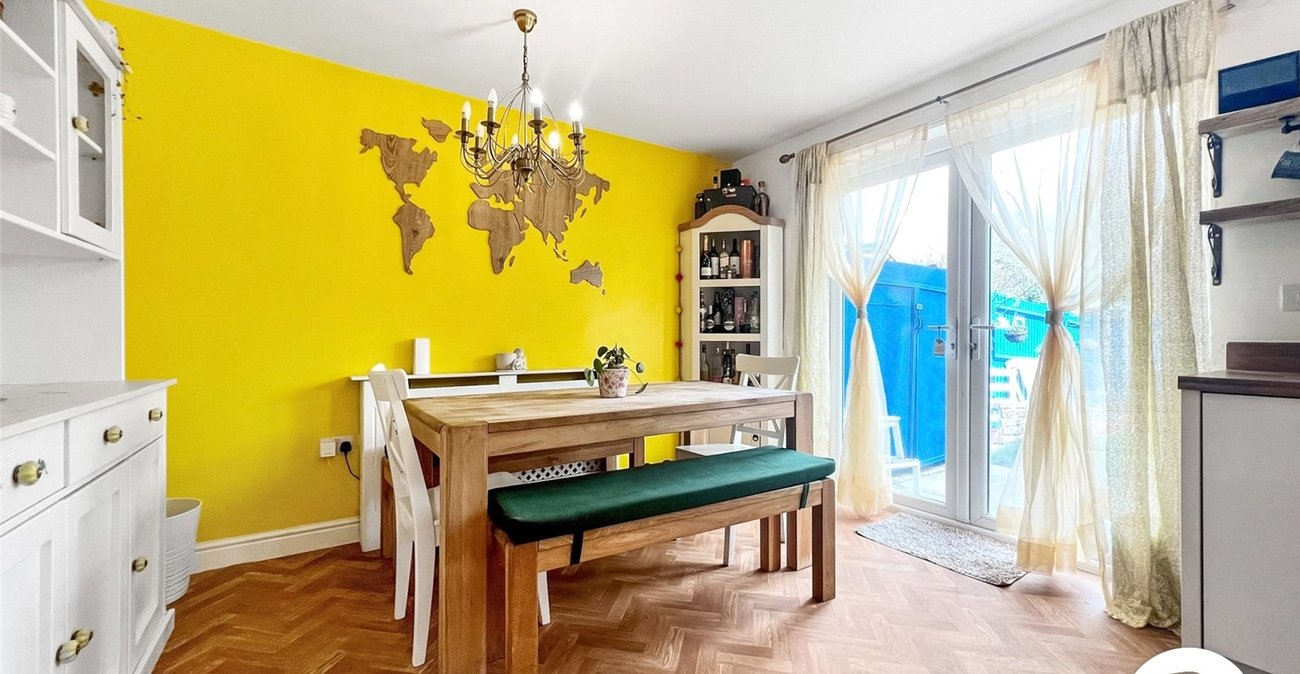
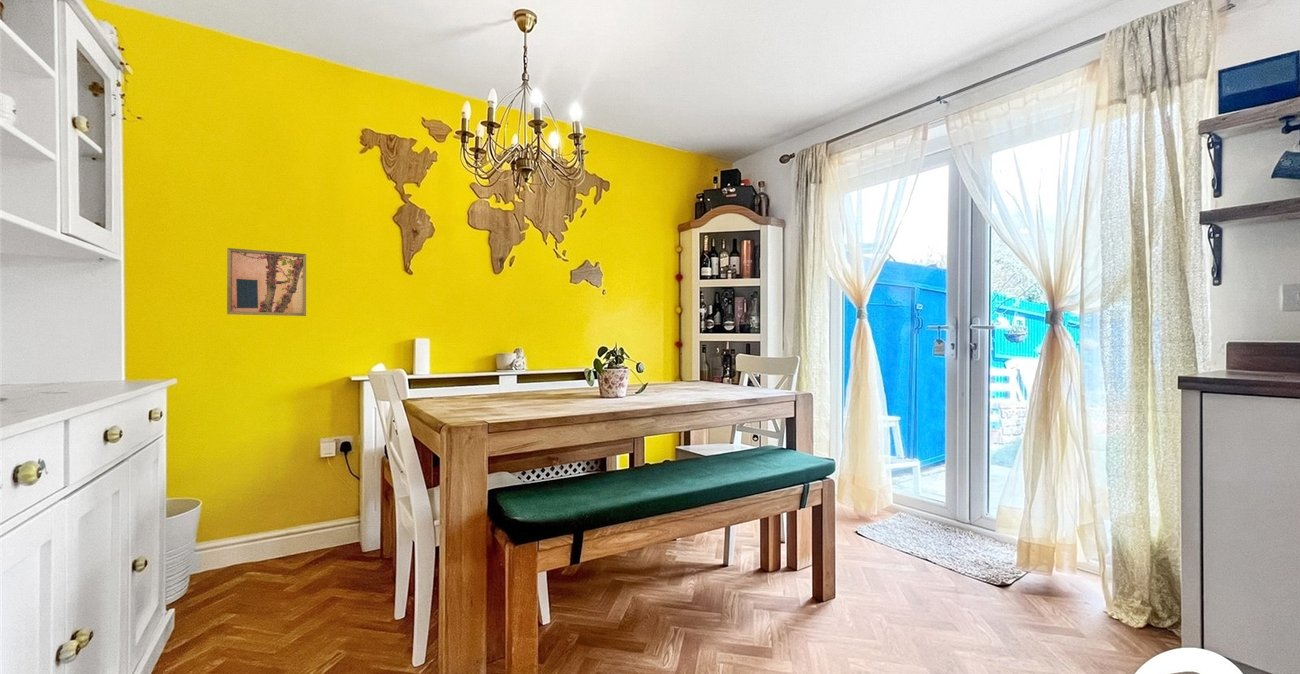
+ wall art [226,247,307,317]
